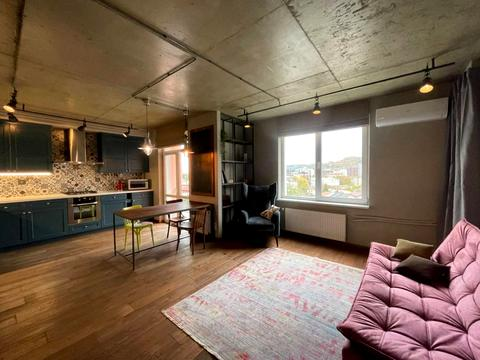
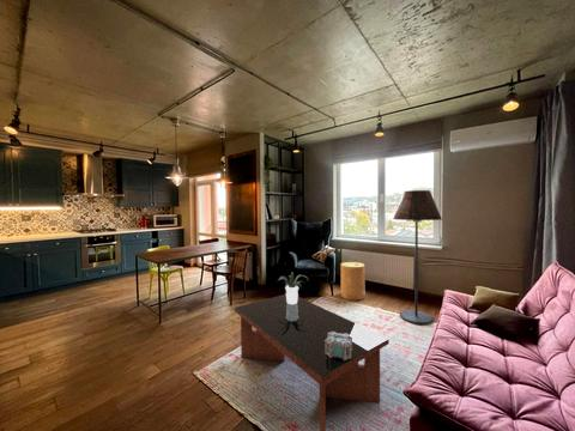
+ coffee table [234,293,391,431]
+ decorative box [325,332,352,360]
+ basket [339,261,367,302]
+ floor lamp [392,189,443,326]
+ potted plant [277,272,309,304]
